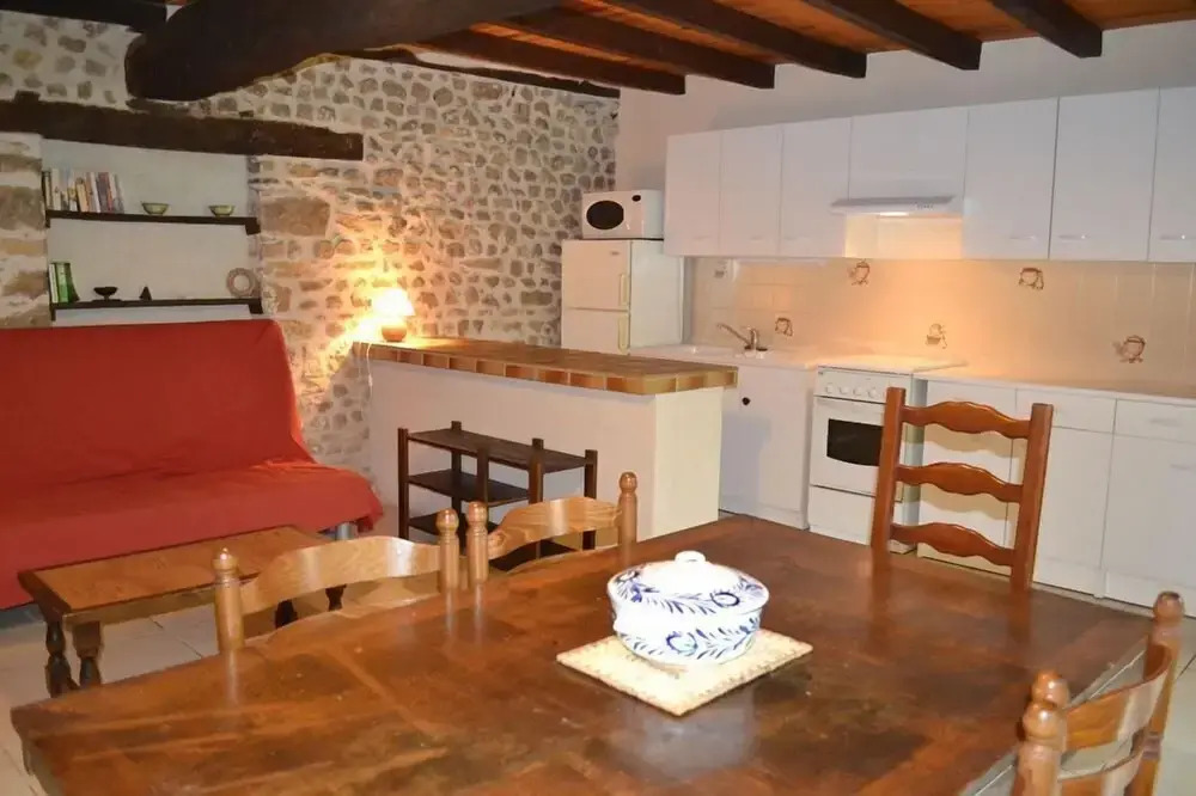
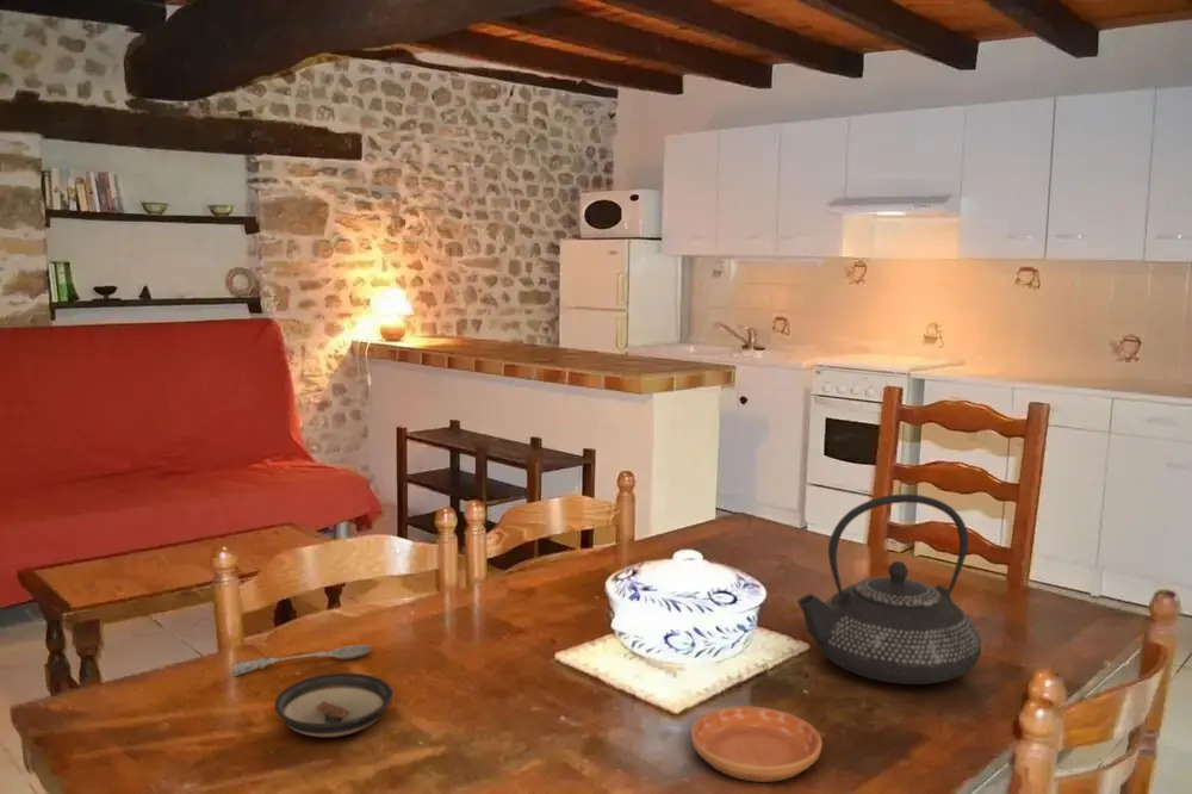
+ saucer [273,671,395,738]
+ teapot [796,494,982,686]
+ saucer [690,706,824,783]
+ soupspoon [231,644,373,677]
